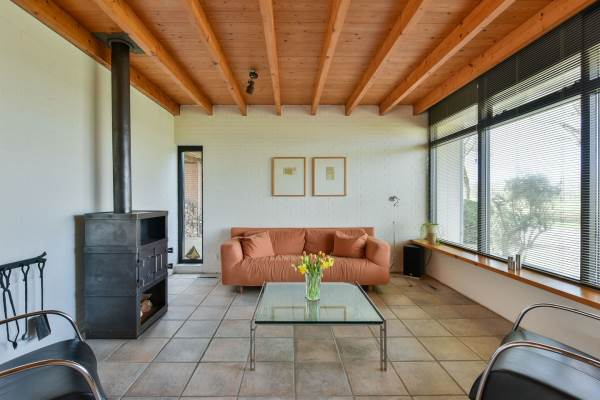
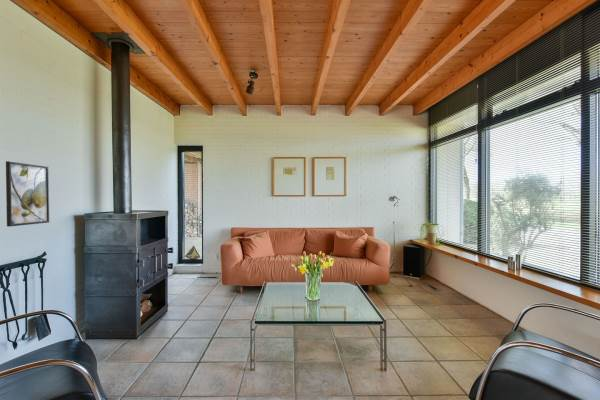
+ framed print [5,160,50,228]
